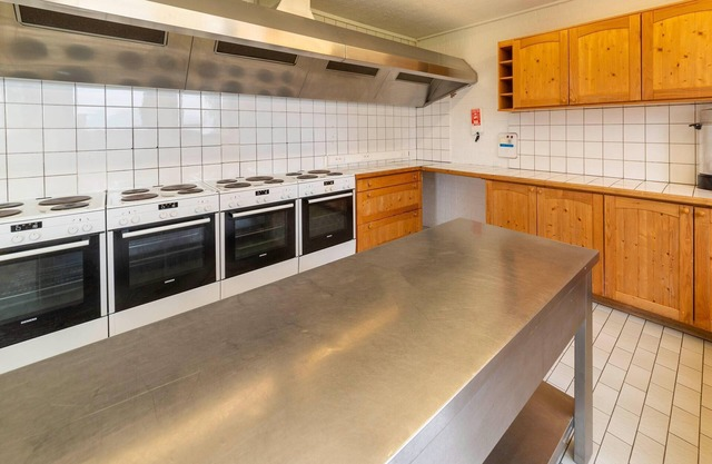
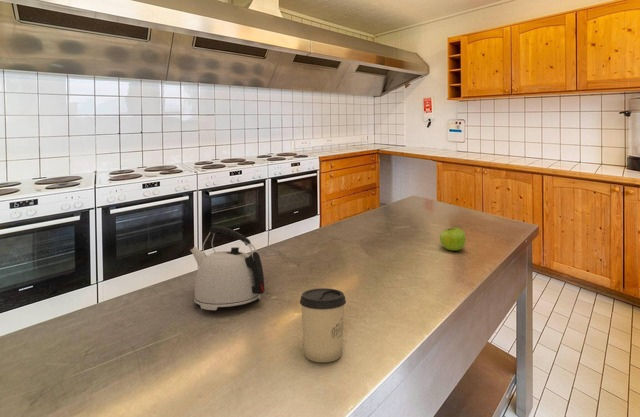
+ cup [299,287,347,363]
+ fruit [439,226,467,251]
+ kettle [189,225,265,311]
